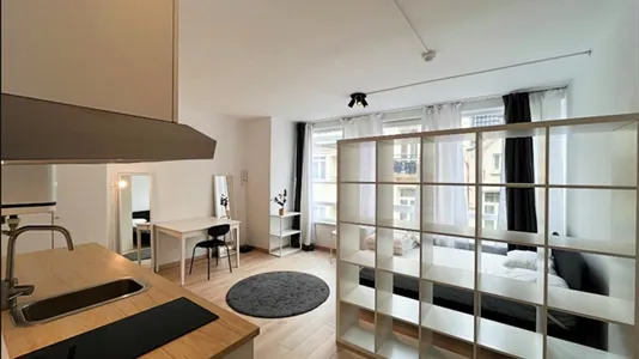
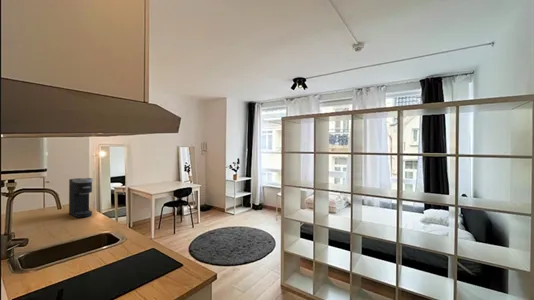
+ coffee maker [68,177,94,219]
